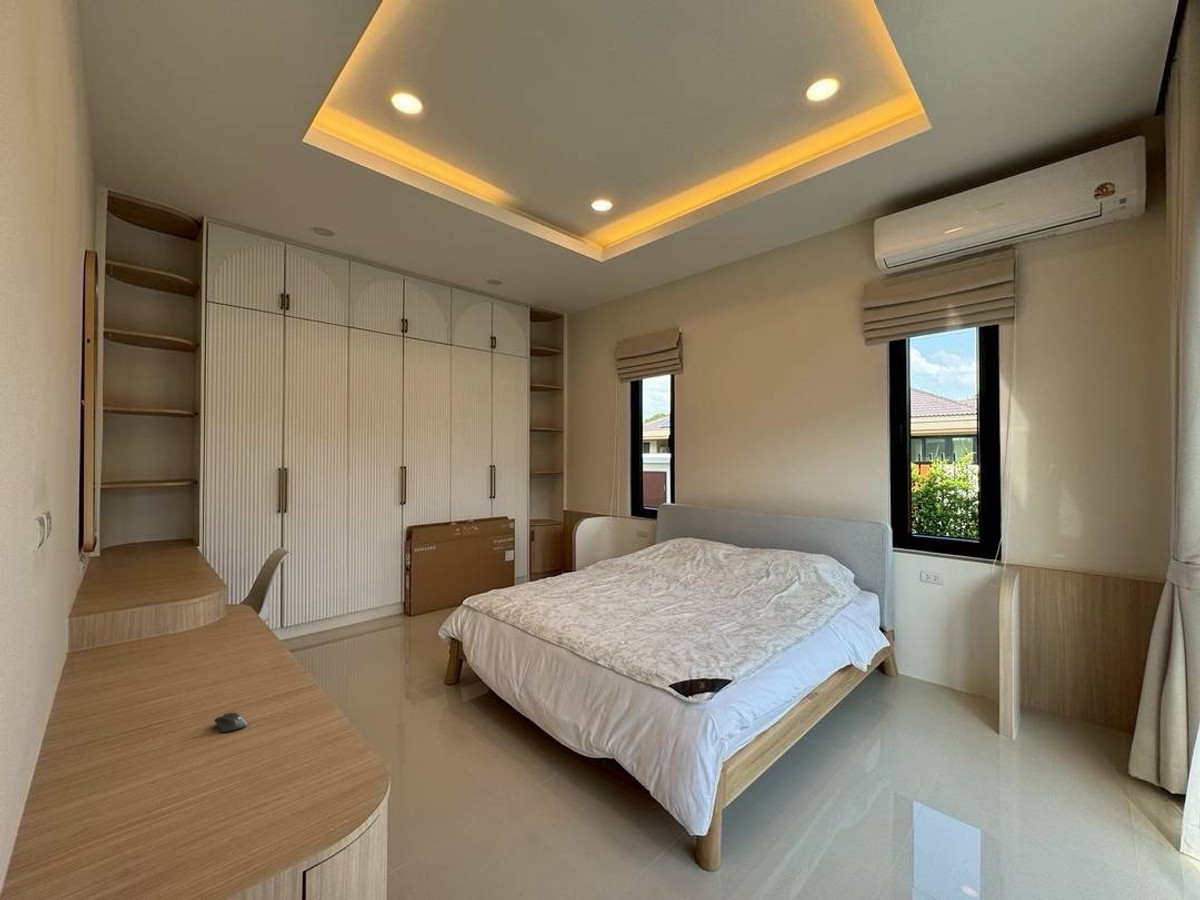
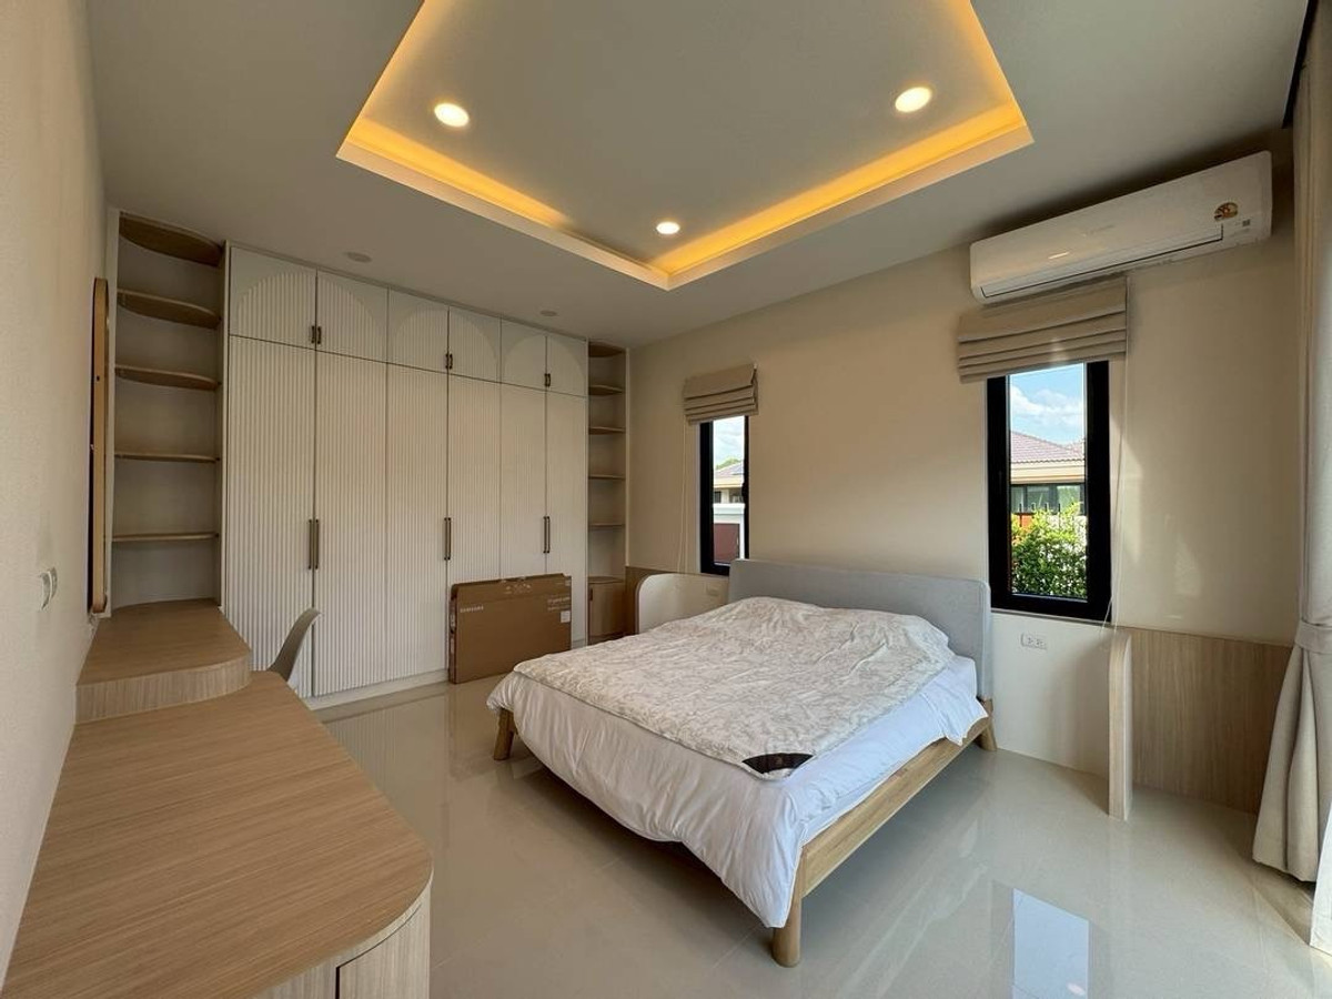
- computer mouse [213,712,249,733]
